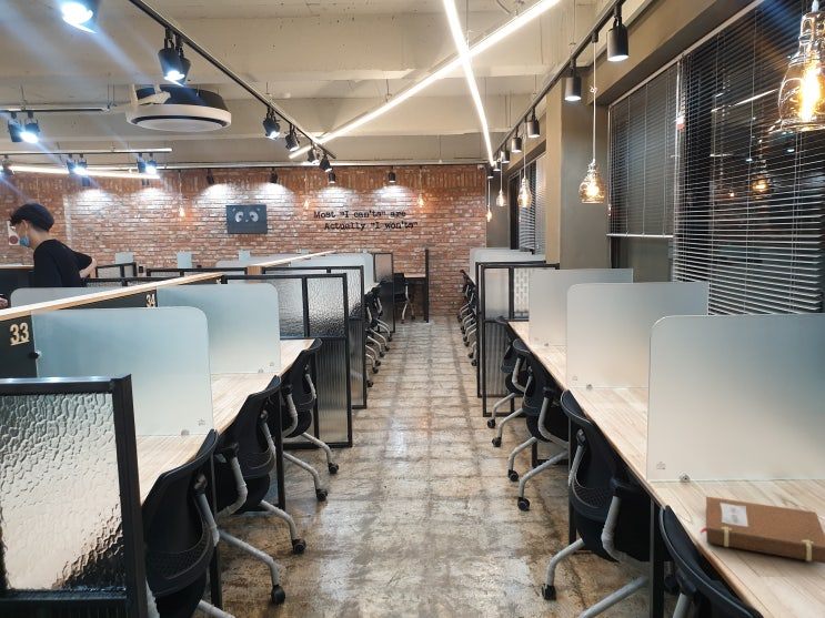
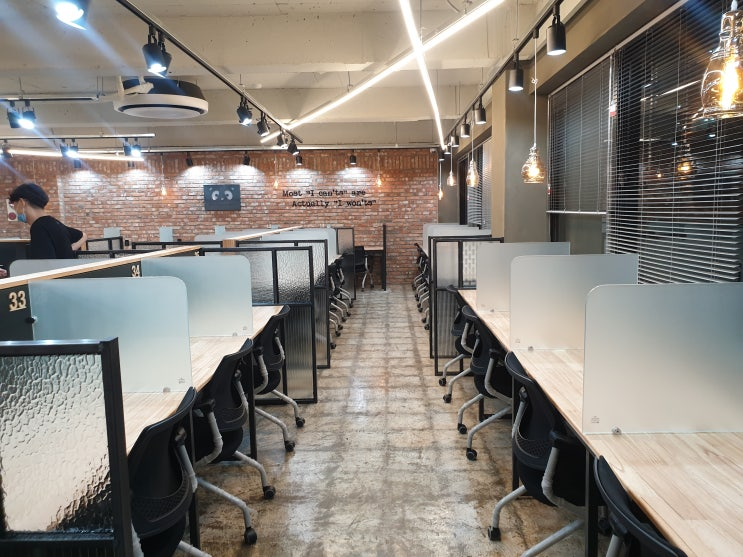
- notebook [700,496,825,565]
